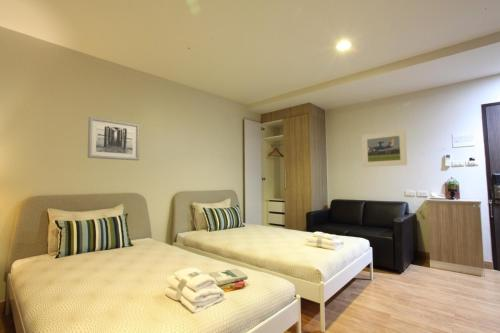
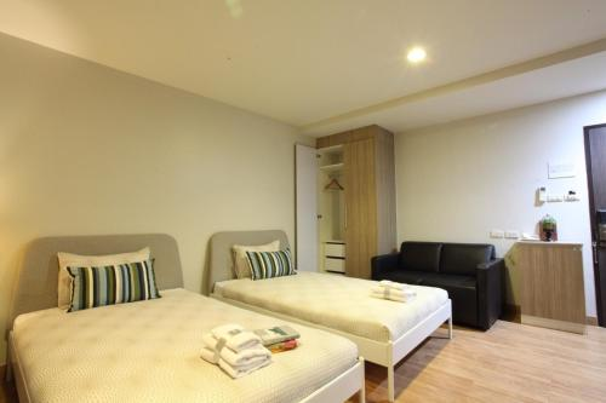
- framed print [361,129,408,168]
- wall art [87,116,141,161]
